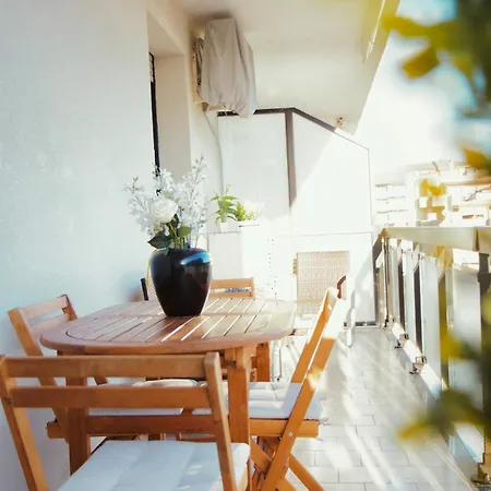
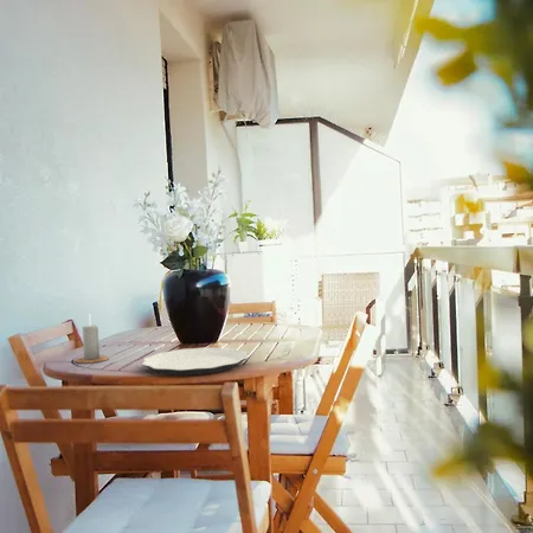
+ candle [73,315,110,365]
+ plate [141,346,250,377]
